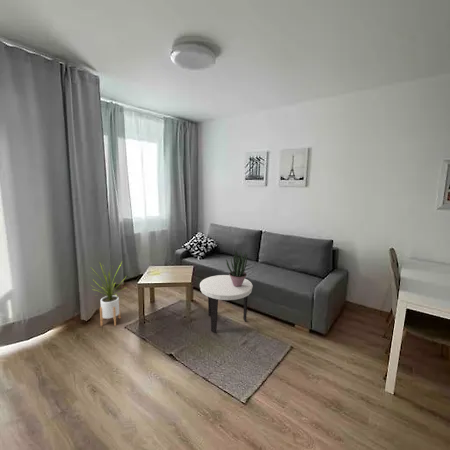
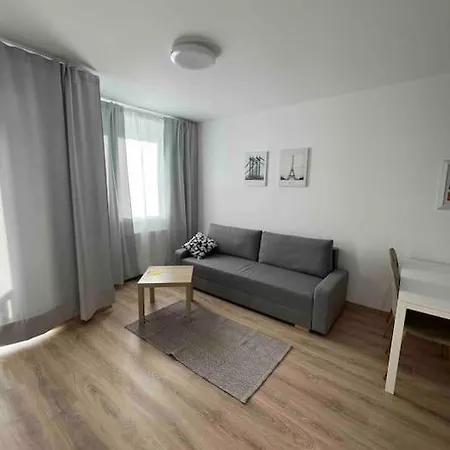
- side table [199,274,254,334]
- potted plant [225,250,248,287]
- house plant [88,260,127,327]
